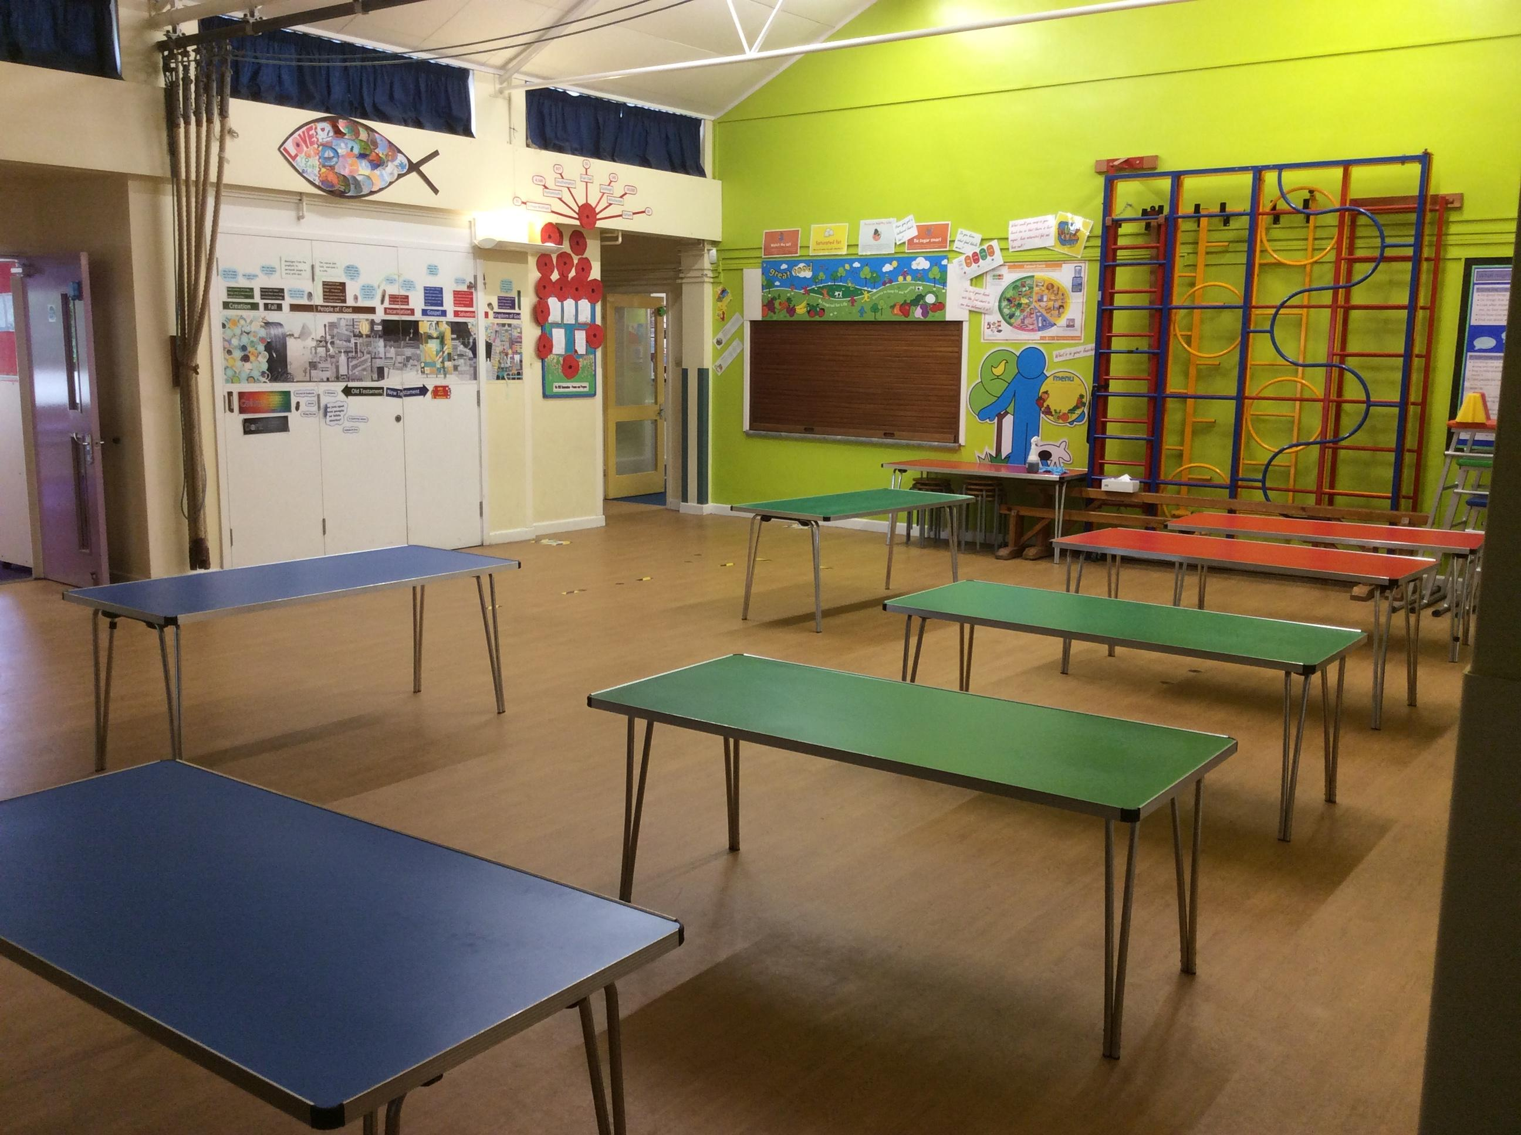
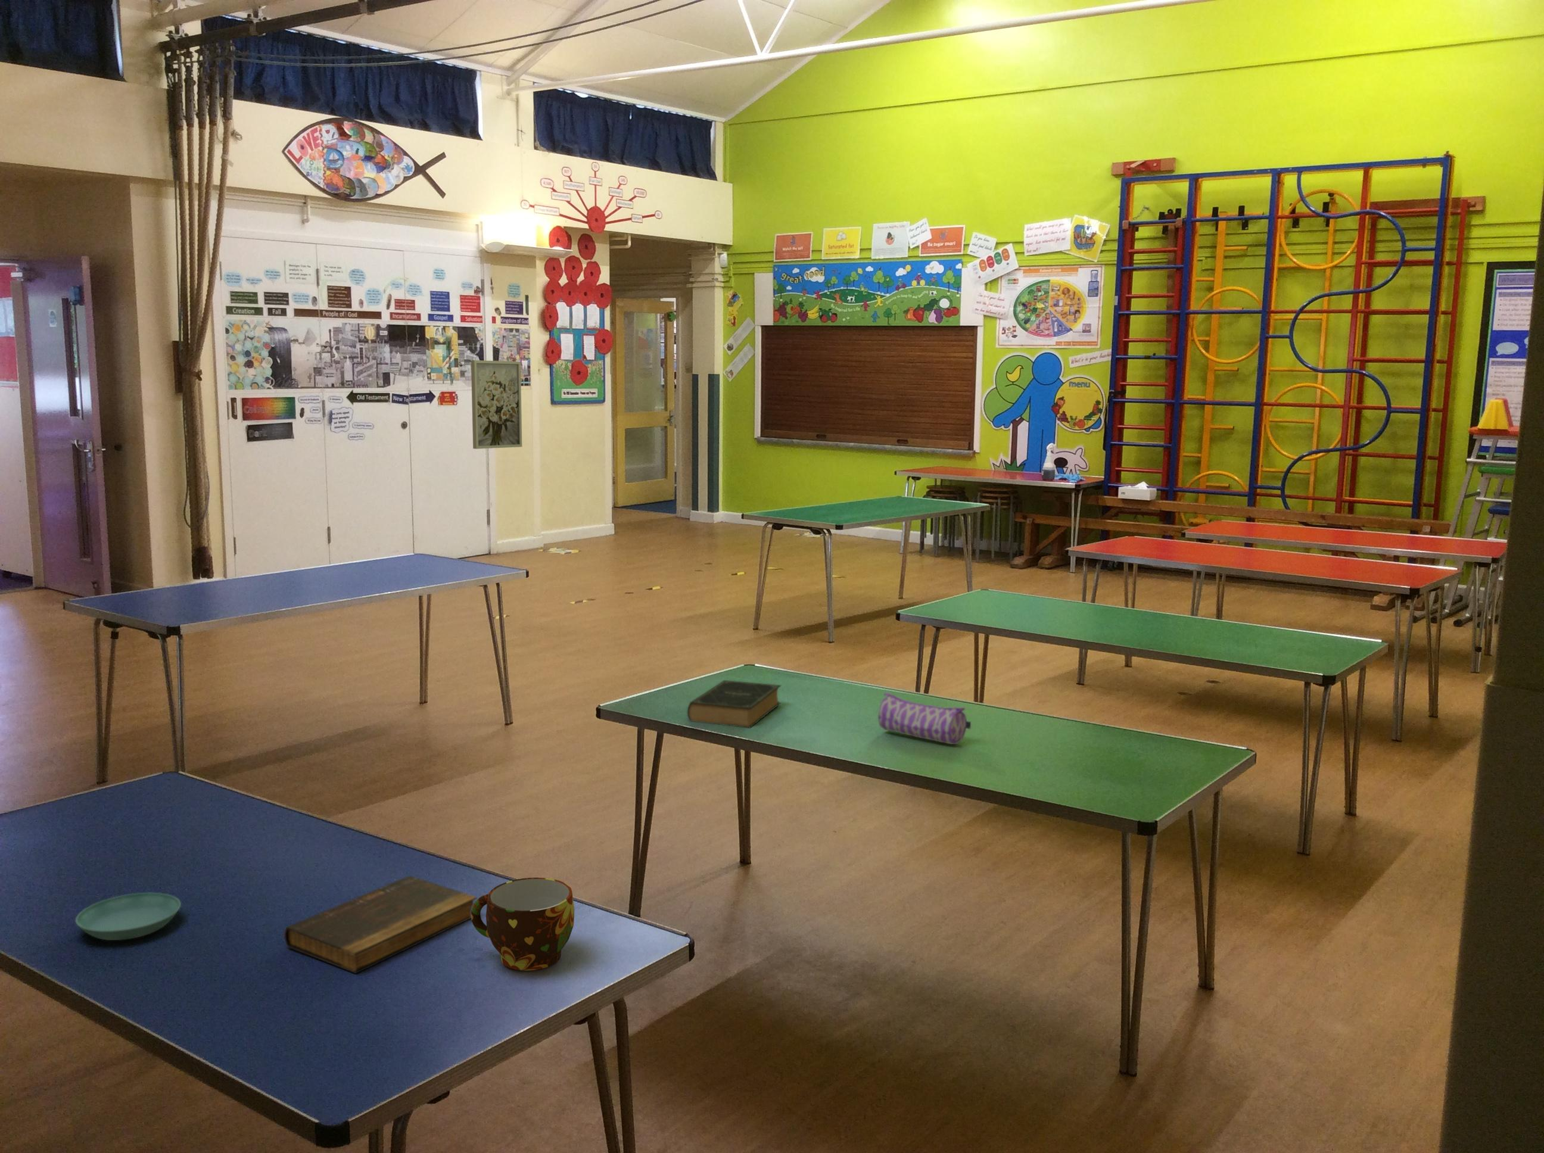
+ book [687,679,781,728]
+ wall art [471,360,522,449]
+ cup [471,877,575,971]
+ pencil case [878,692,971,745]
+ saucer [75,893,182,941]
+ book [283,874,477,974]
